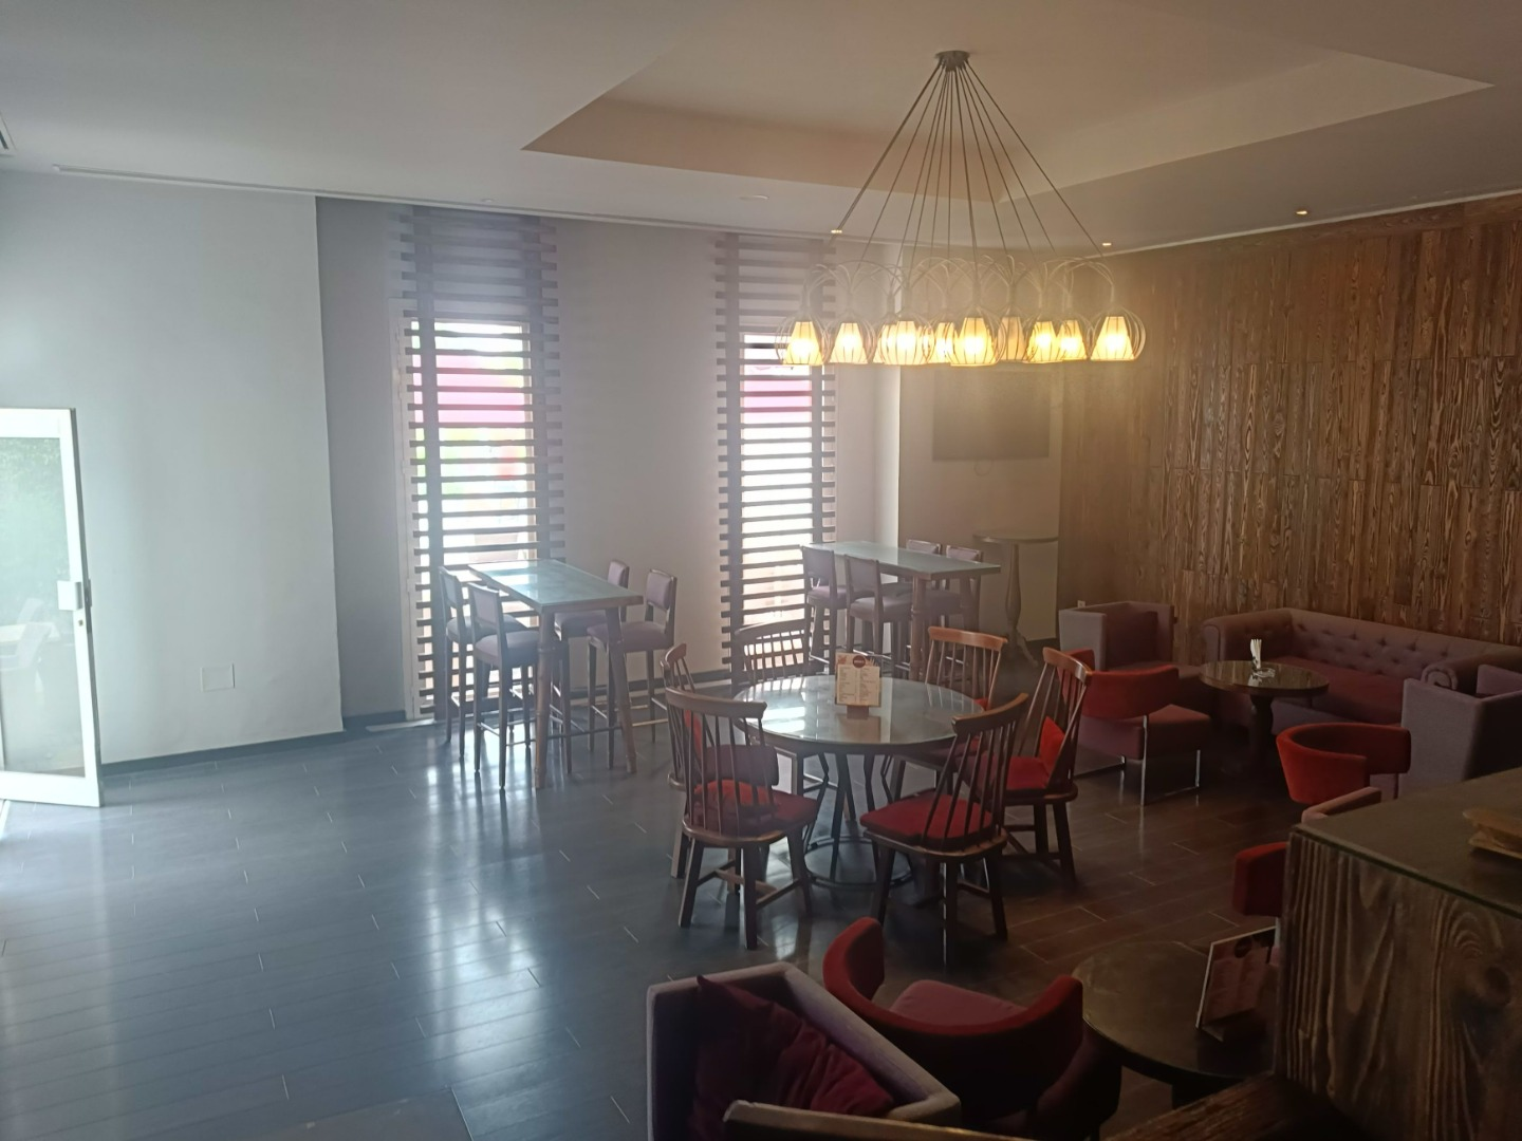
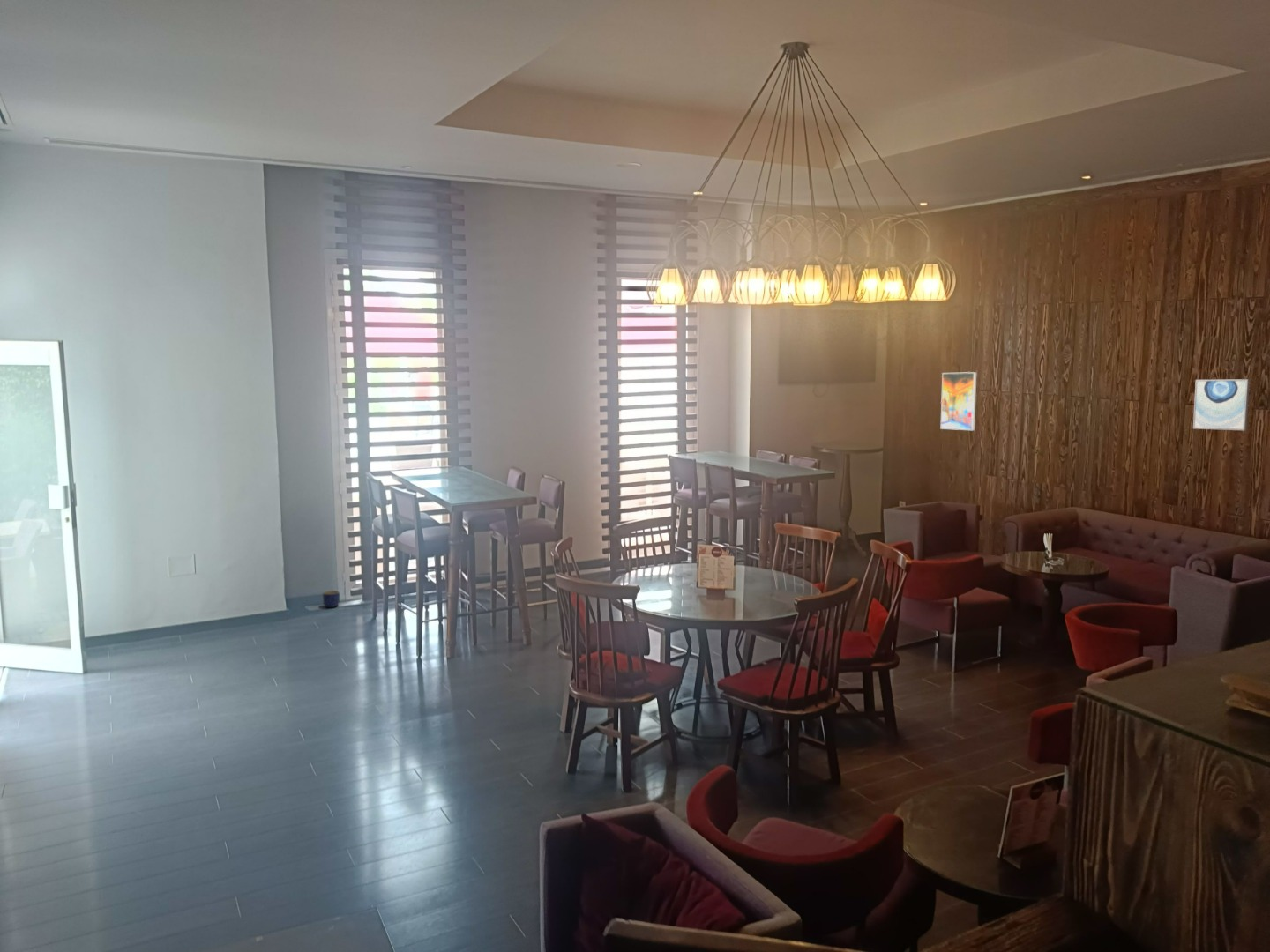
+ planter [322,590,340,608]
+ wall art [1192,378,1251,431]
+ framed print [940,371,977,431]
